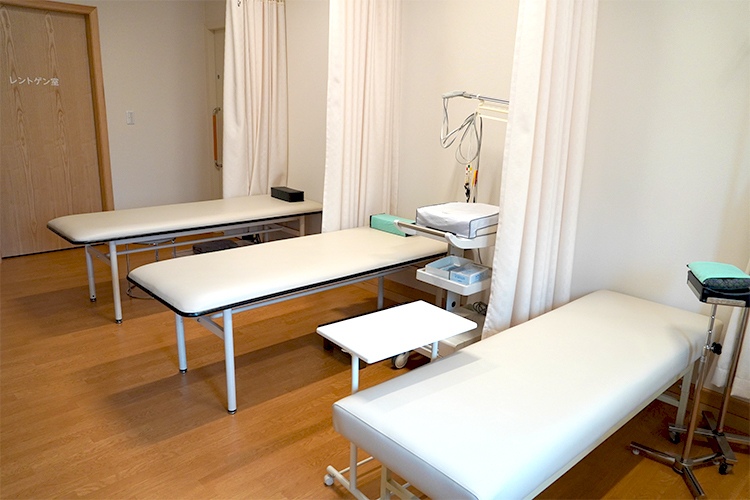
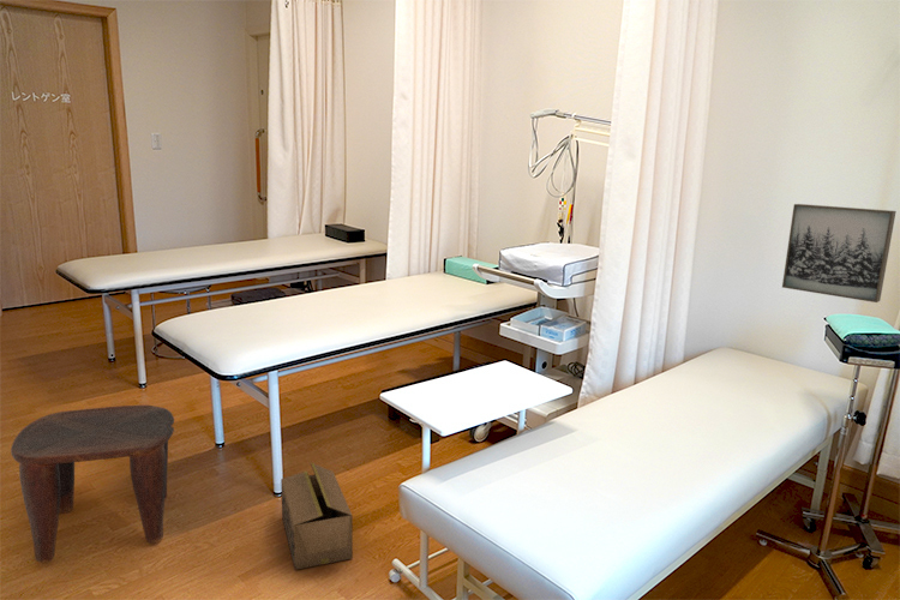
+ wall art [781,203,898,304]
+ cardboard box [280,462,354,571]
+ stool [10,404,175,564]
